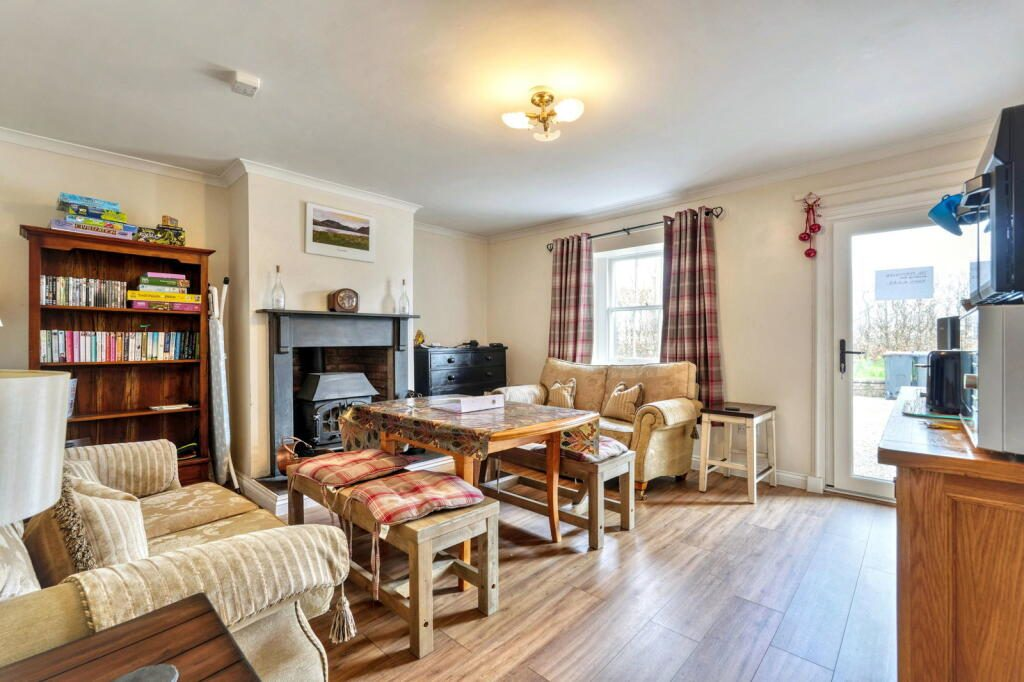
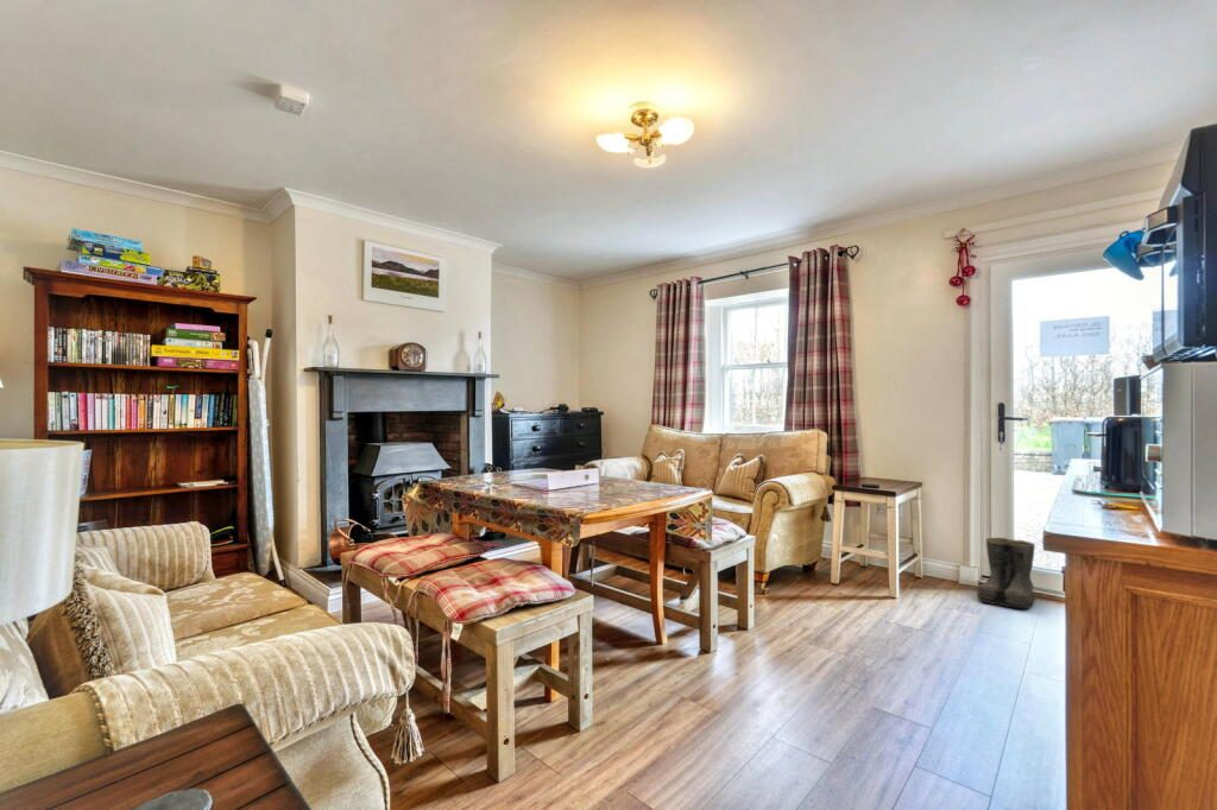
+ boots [976,537,1036,609]
